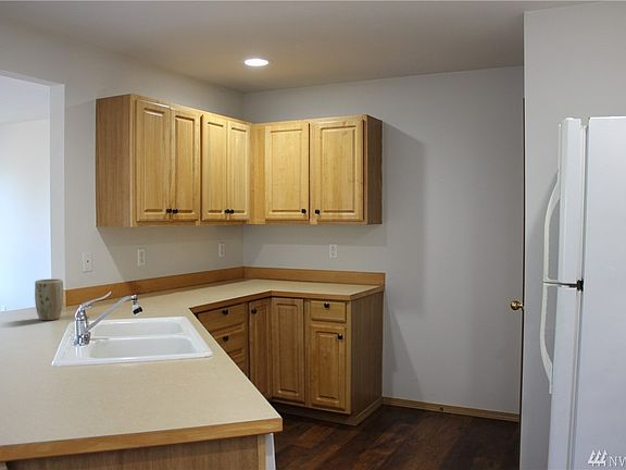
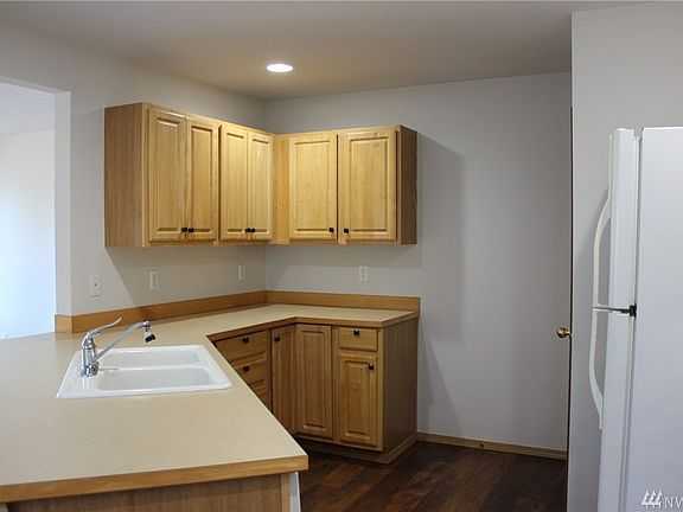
- plant pot [34,277,64,321]
